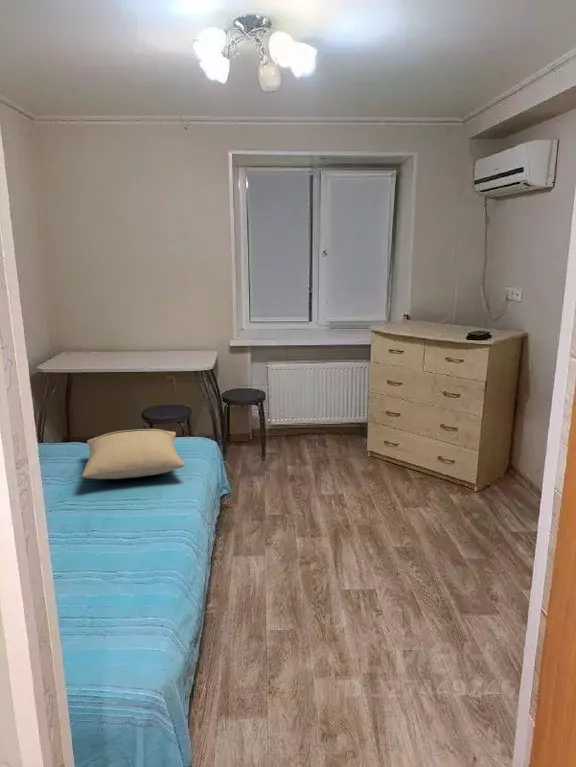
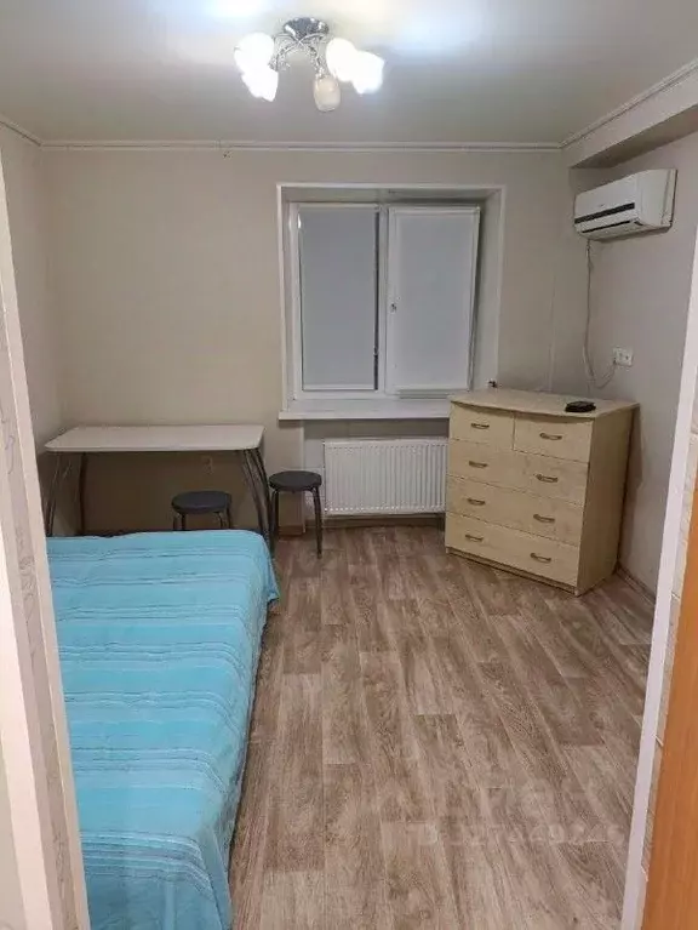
- pillow [81,428,186,480]
